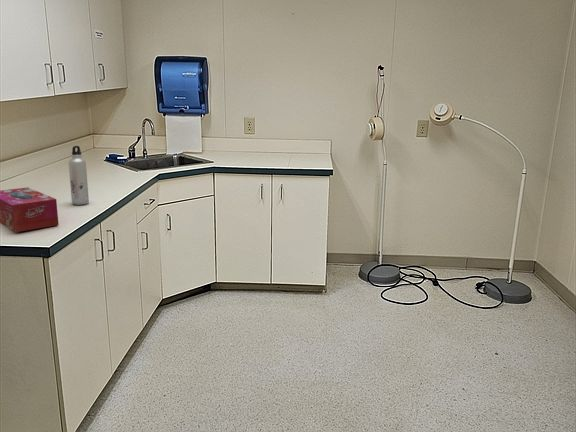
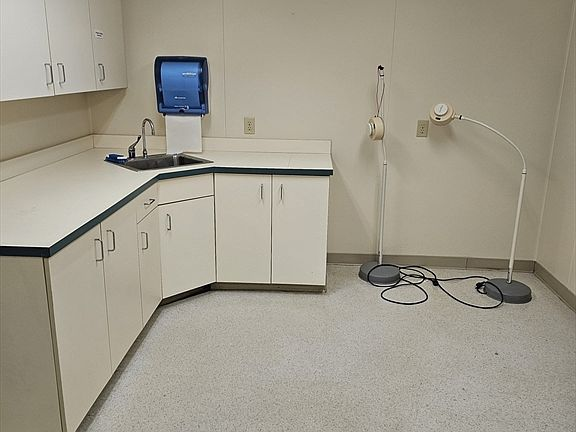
- tissue box [0,186,60,233]
- water bottle [68,145,90,206]
